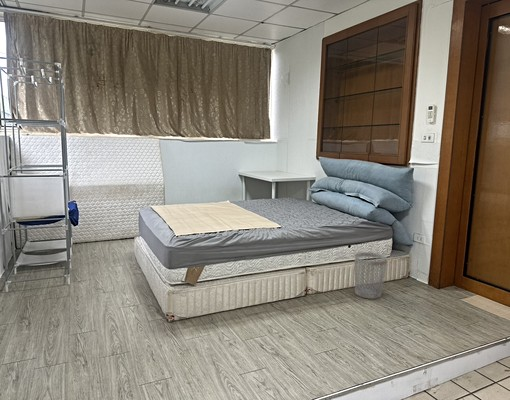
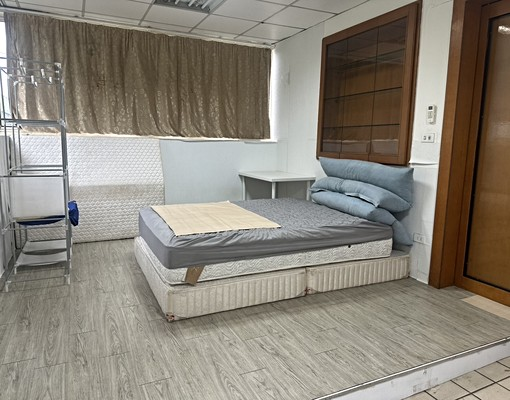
- wastebasket [354,251,388,300]
